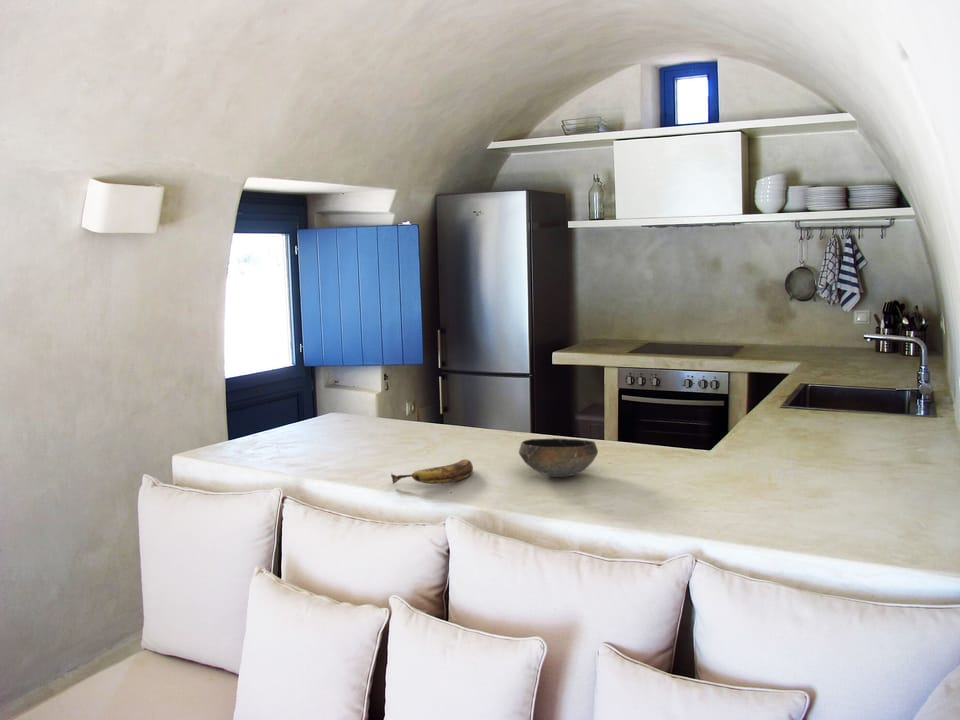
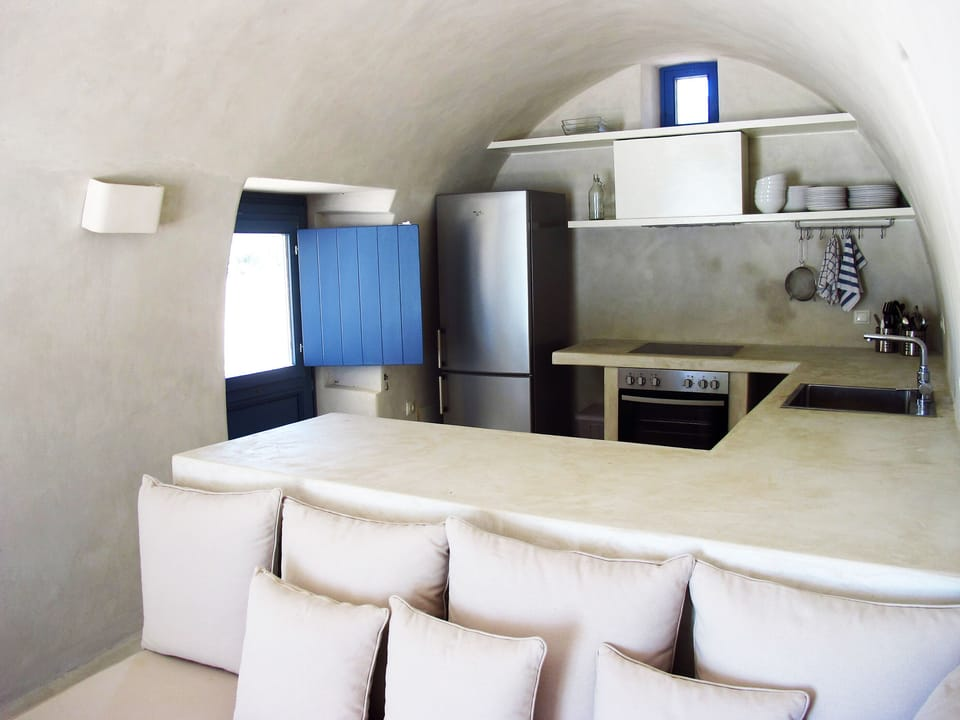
- bowl [518,437,599,478]
- banana [390,458,474,485]
